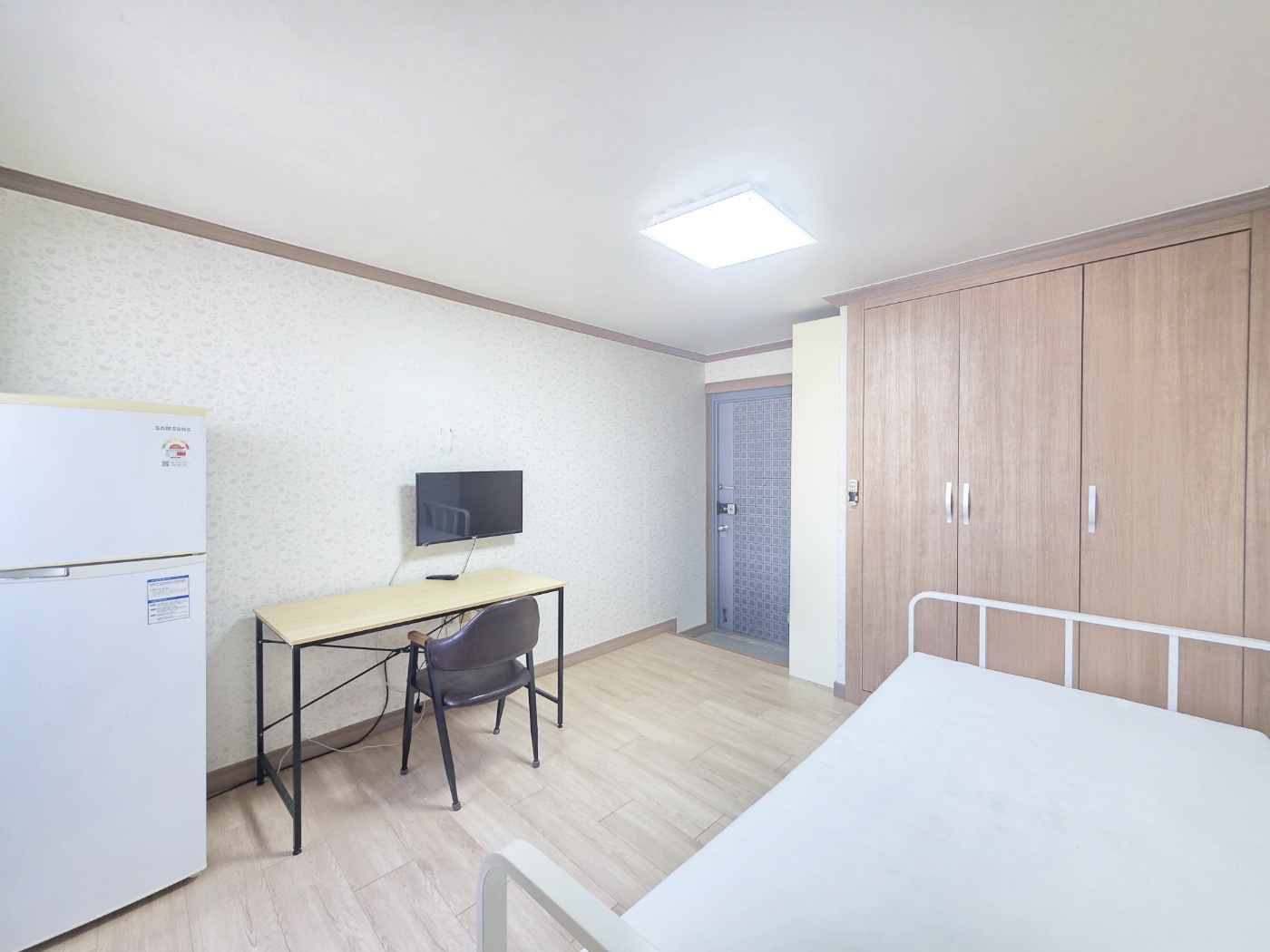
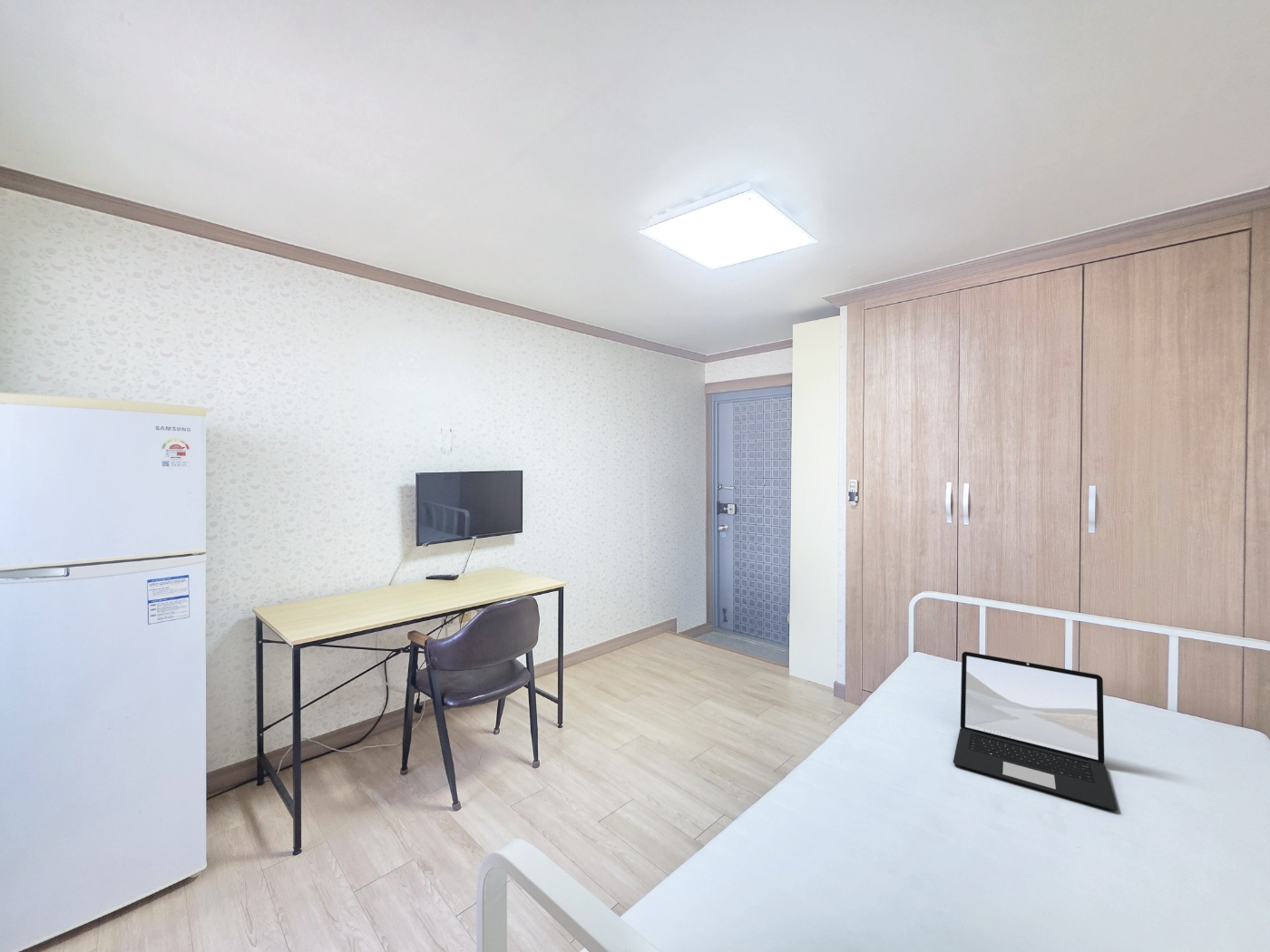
+ laptop [953,651,1119,811]
